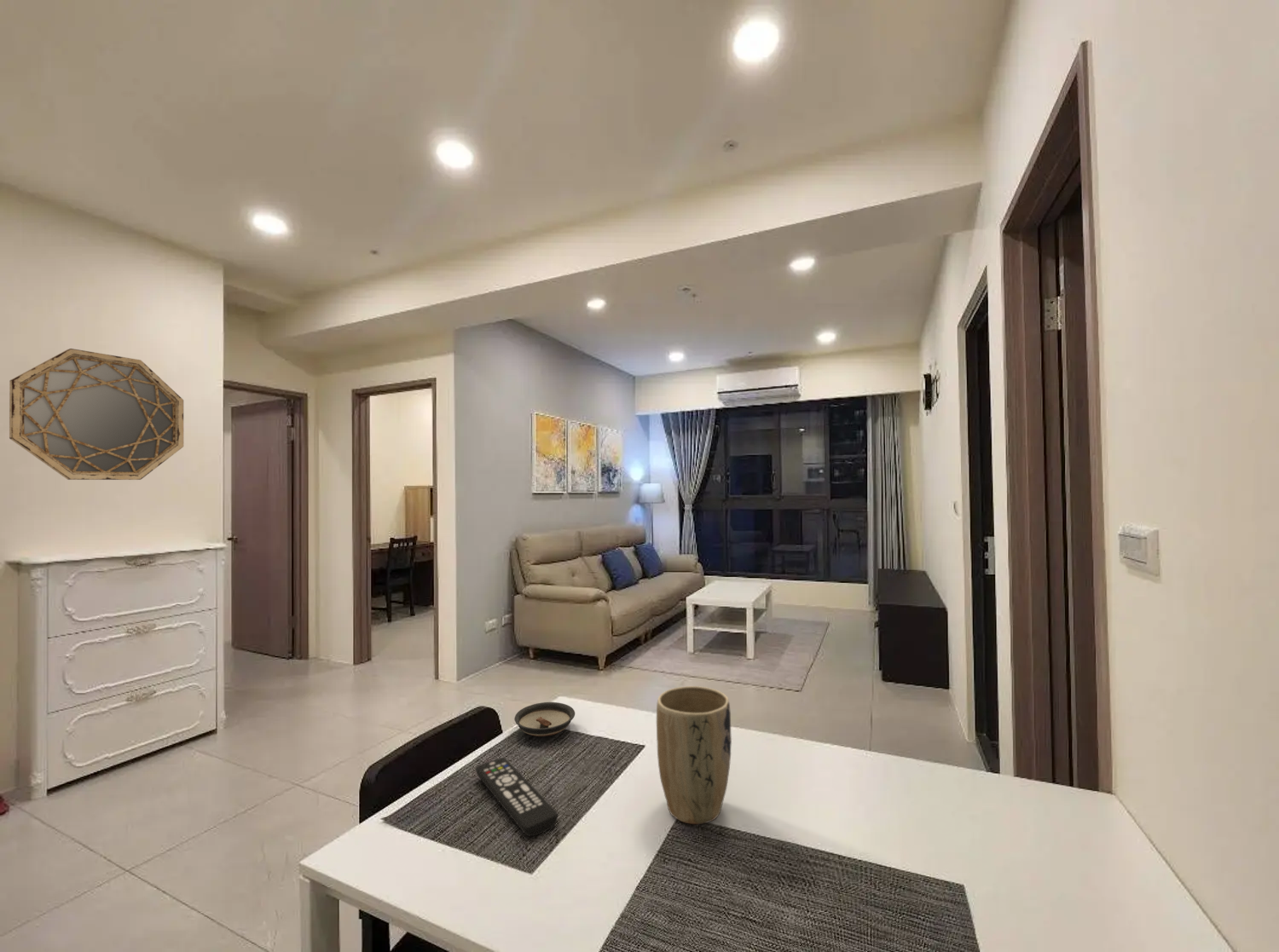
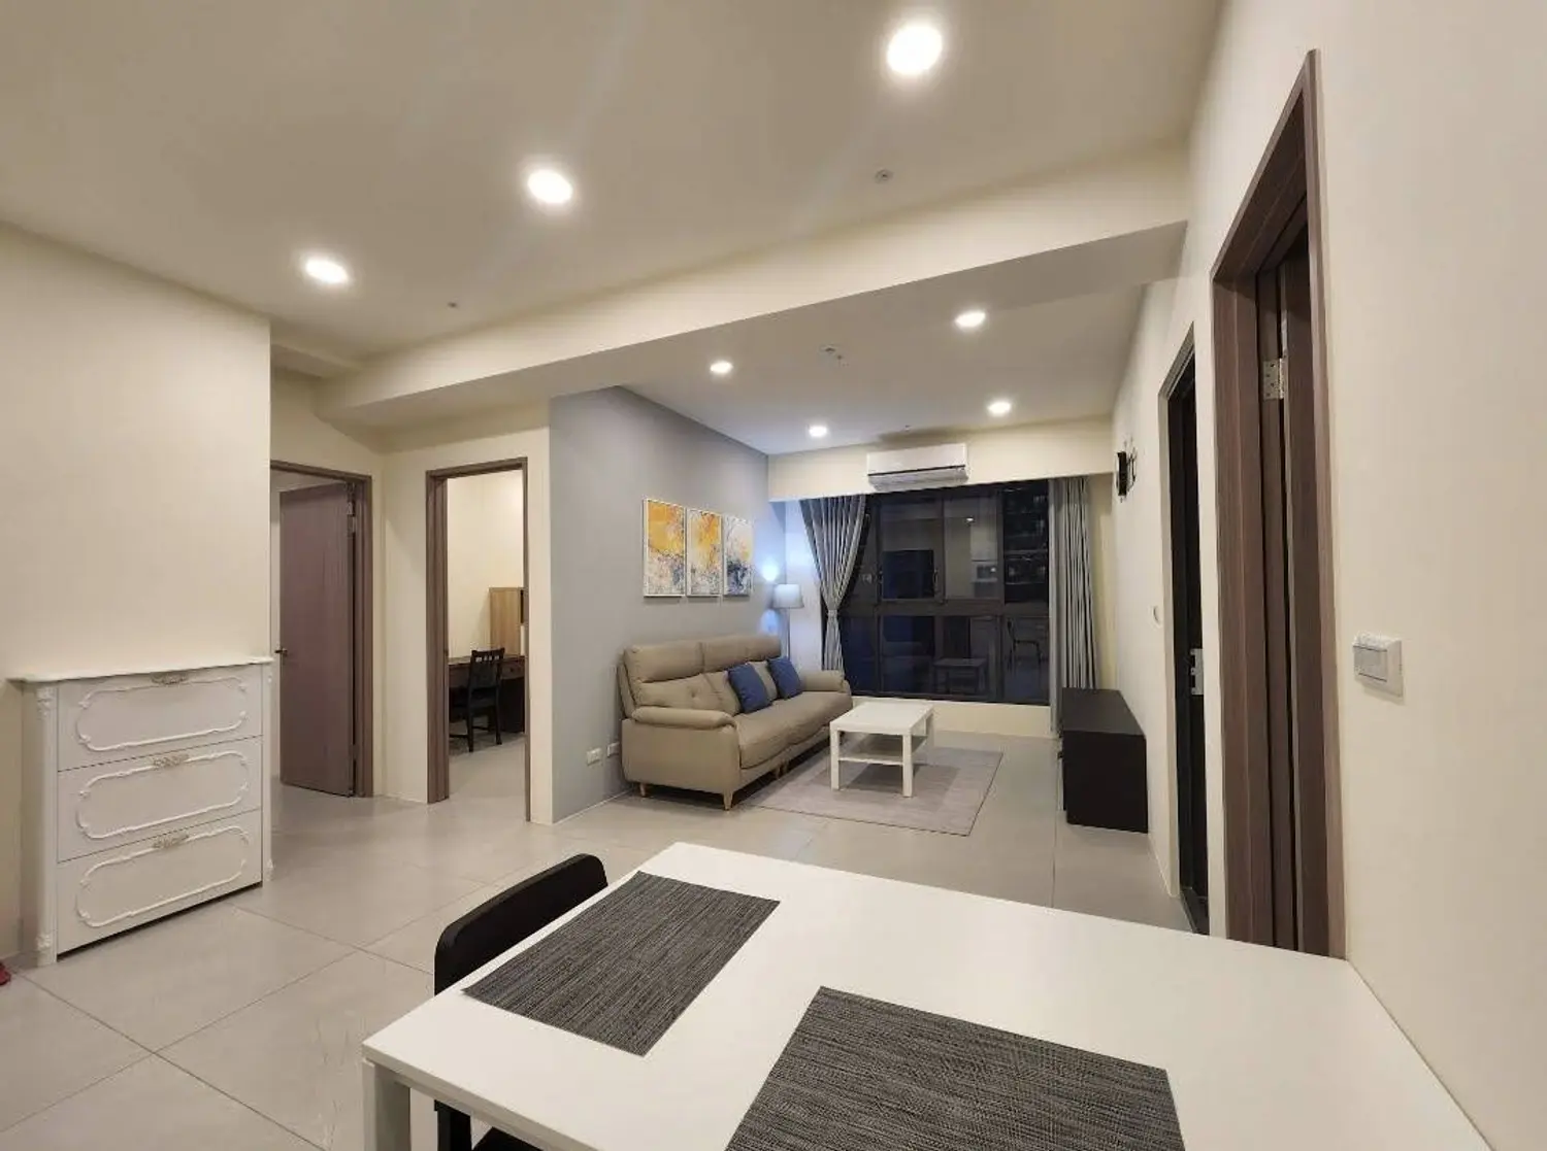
- saucer [513,701,576,737]
- remote control [475,757,558,837]
- home mirror [9,348,184,481]
- plant pot [656,685,732,825]
